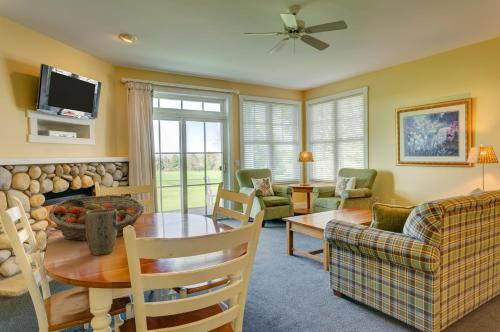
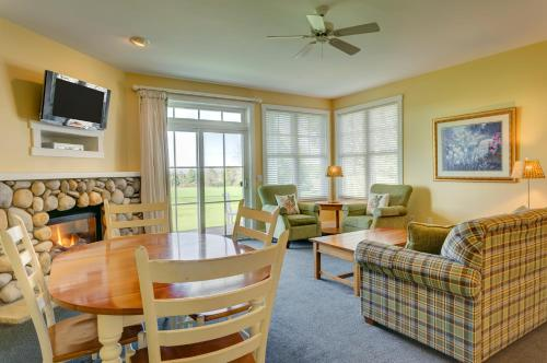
- plant pot [85,209,118,256]
- fruit basket [48,194,145,242]
